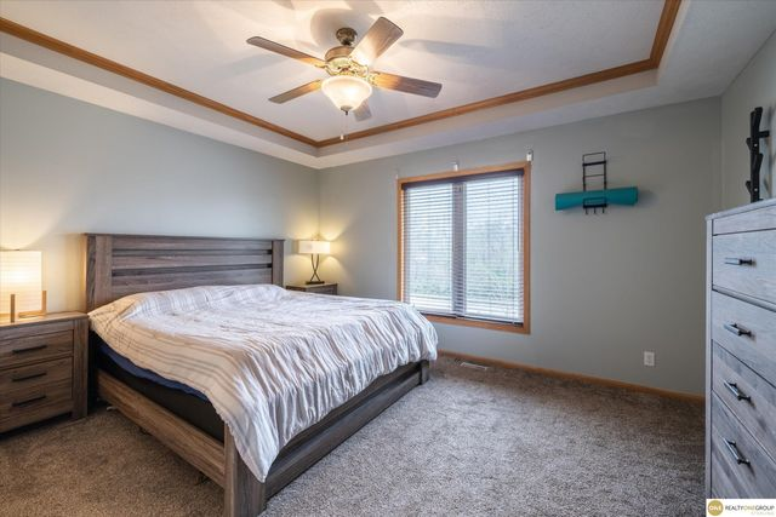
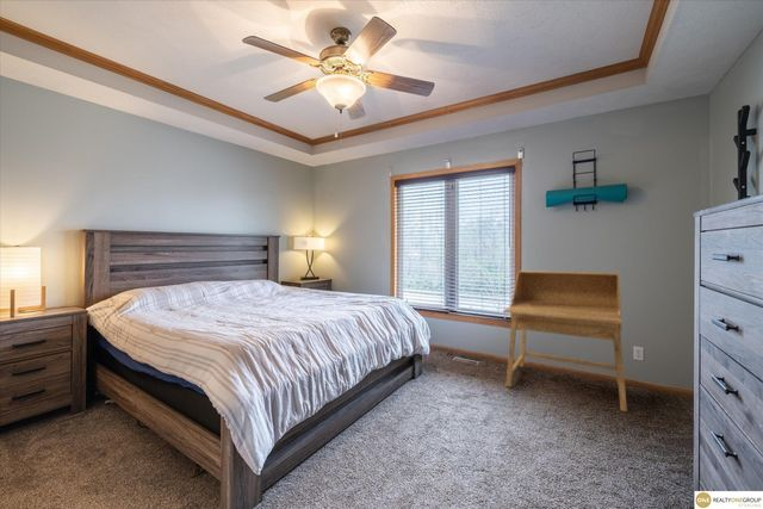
+ desk [502,269,628,412]
